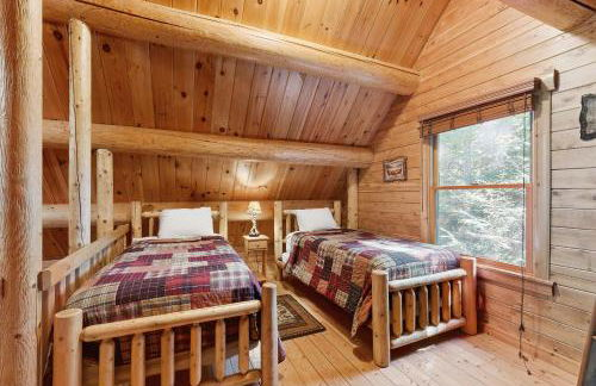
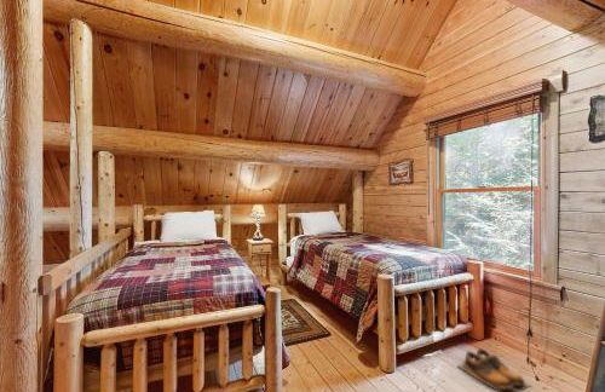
+ shoes [455,347,532,392]
